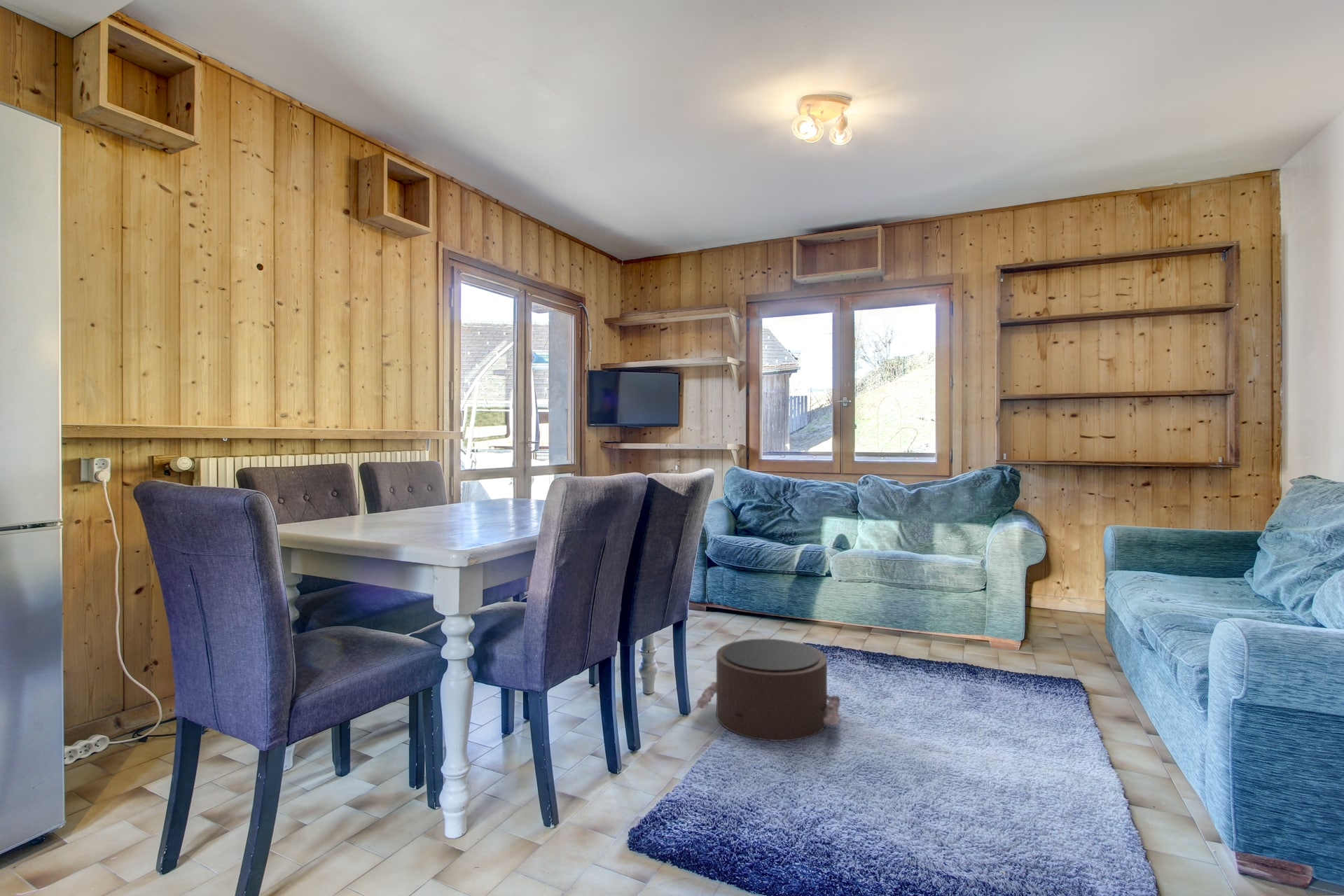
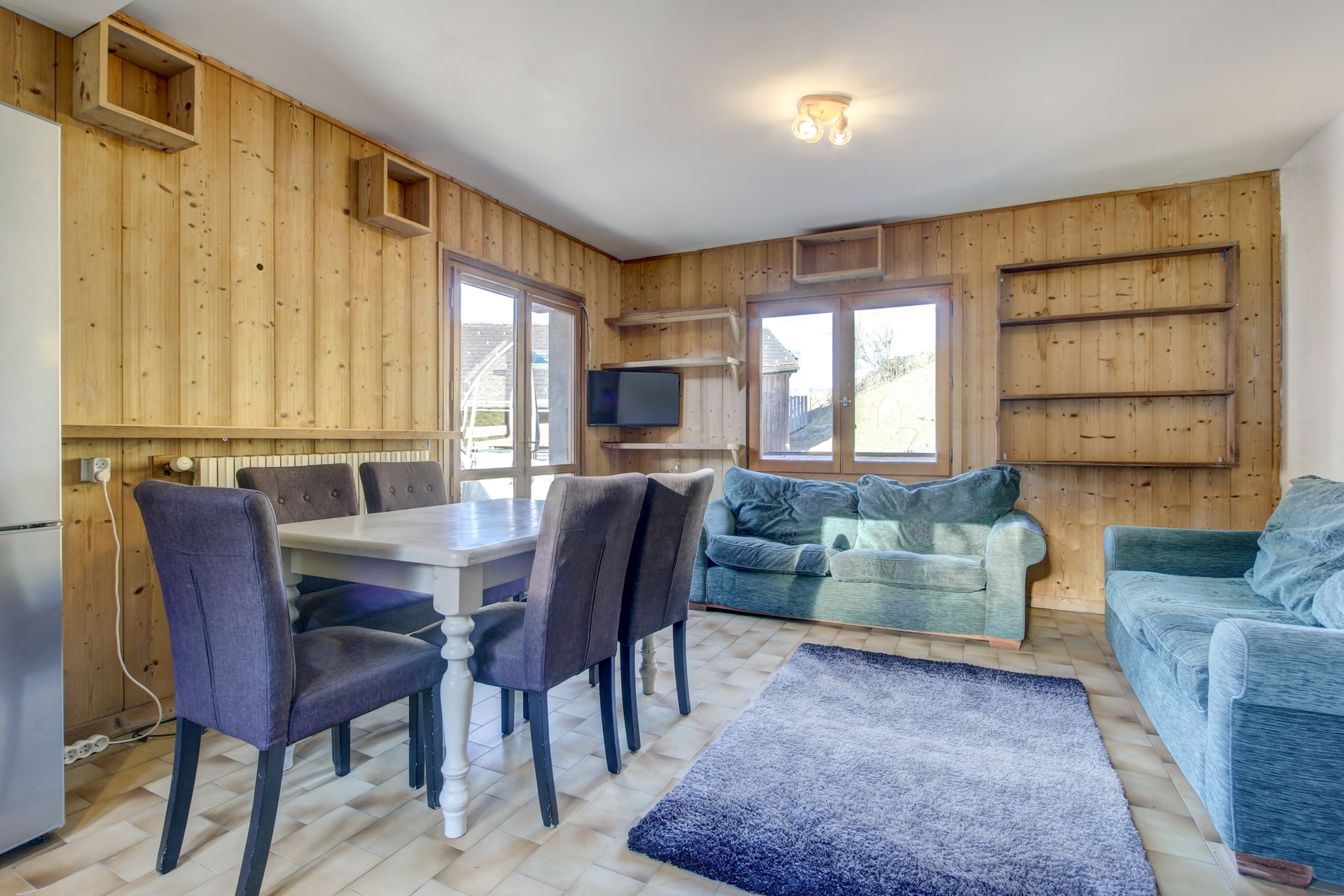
- pouf [695,638,842,742]
